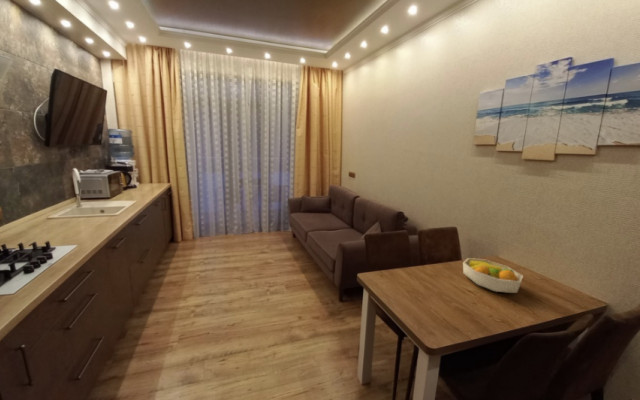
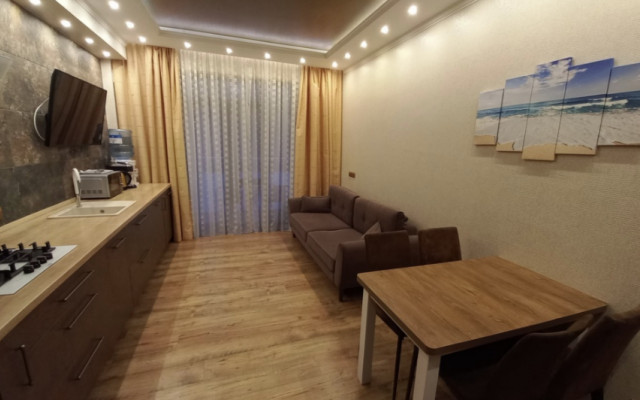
- fruit bowl [462,257,524,294]
